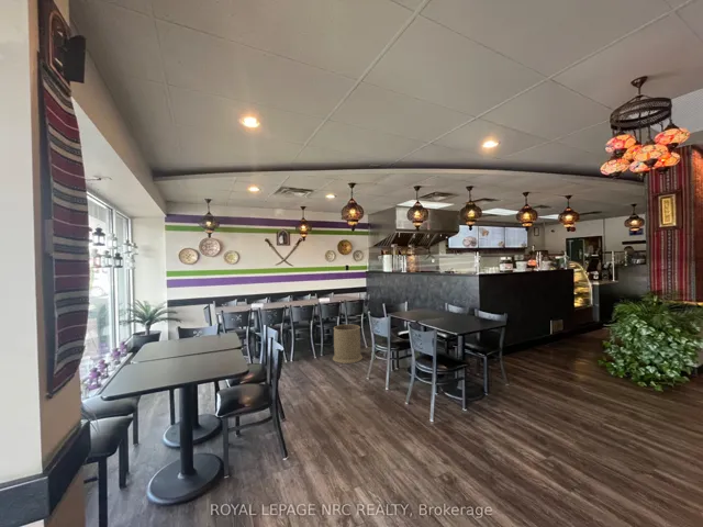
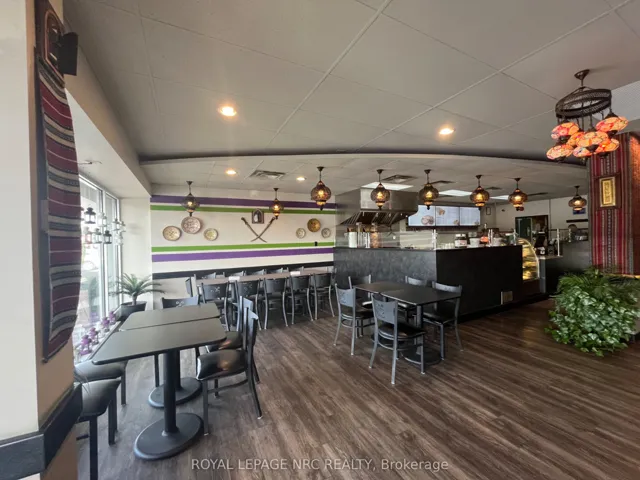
- trash can [332,324,364,365]
